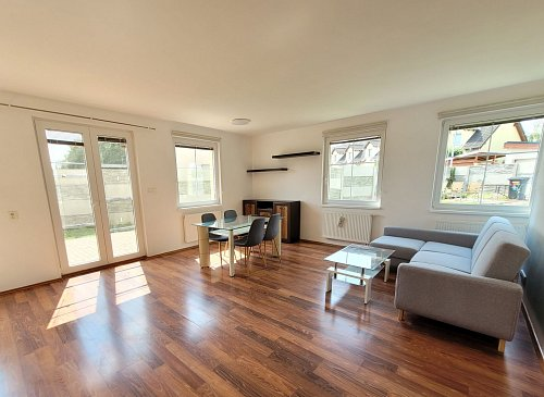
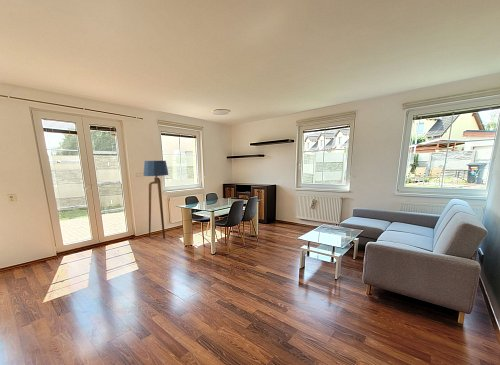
+ floor lamp [142,160,169,239]
